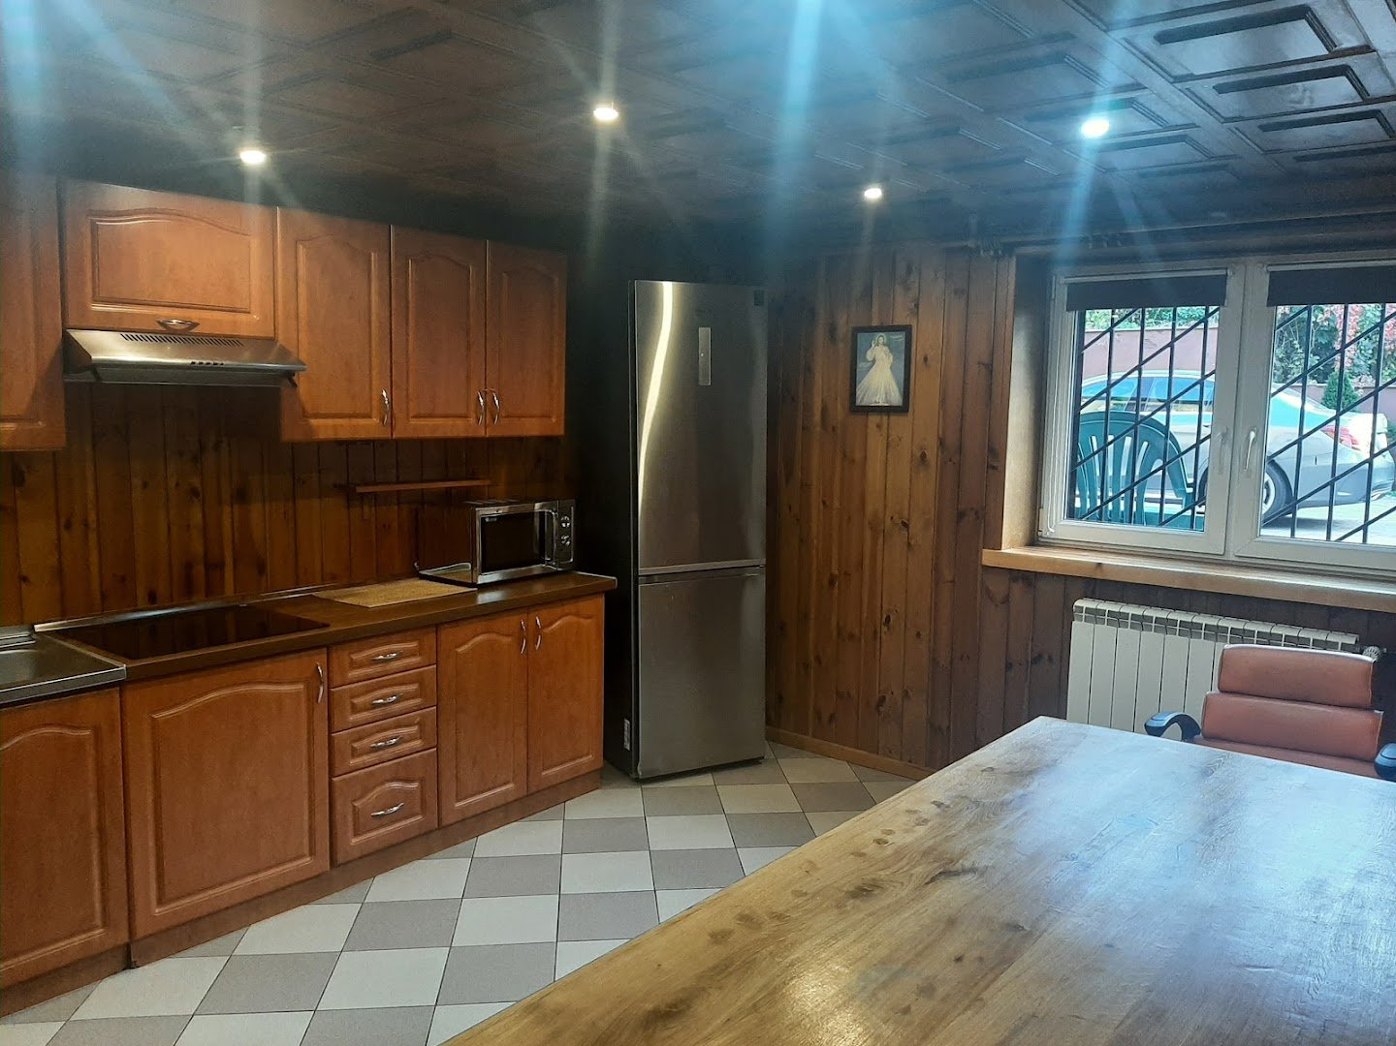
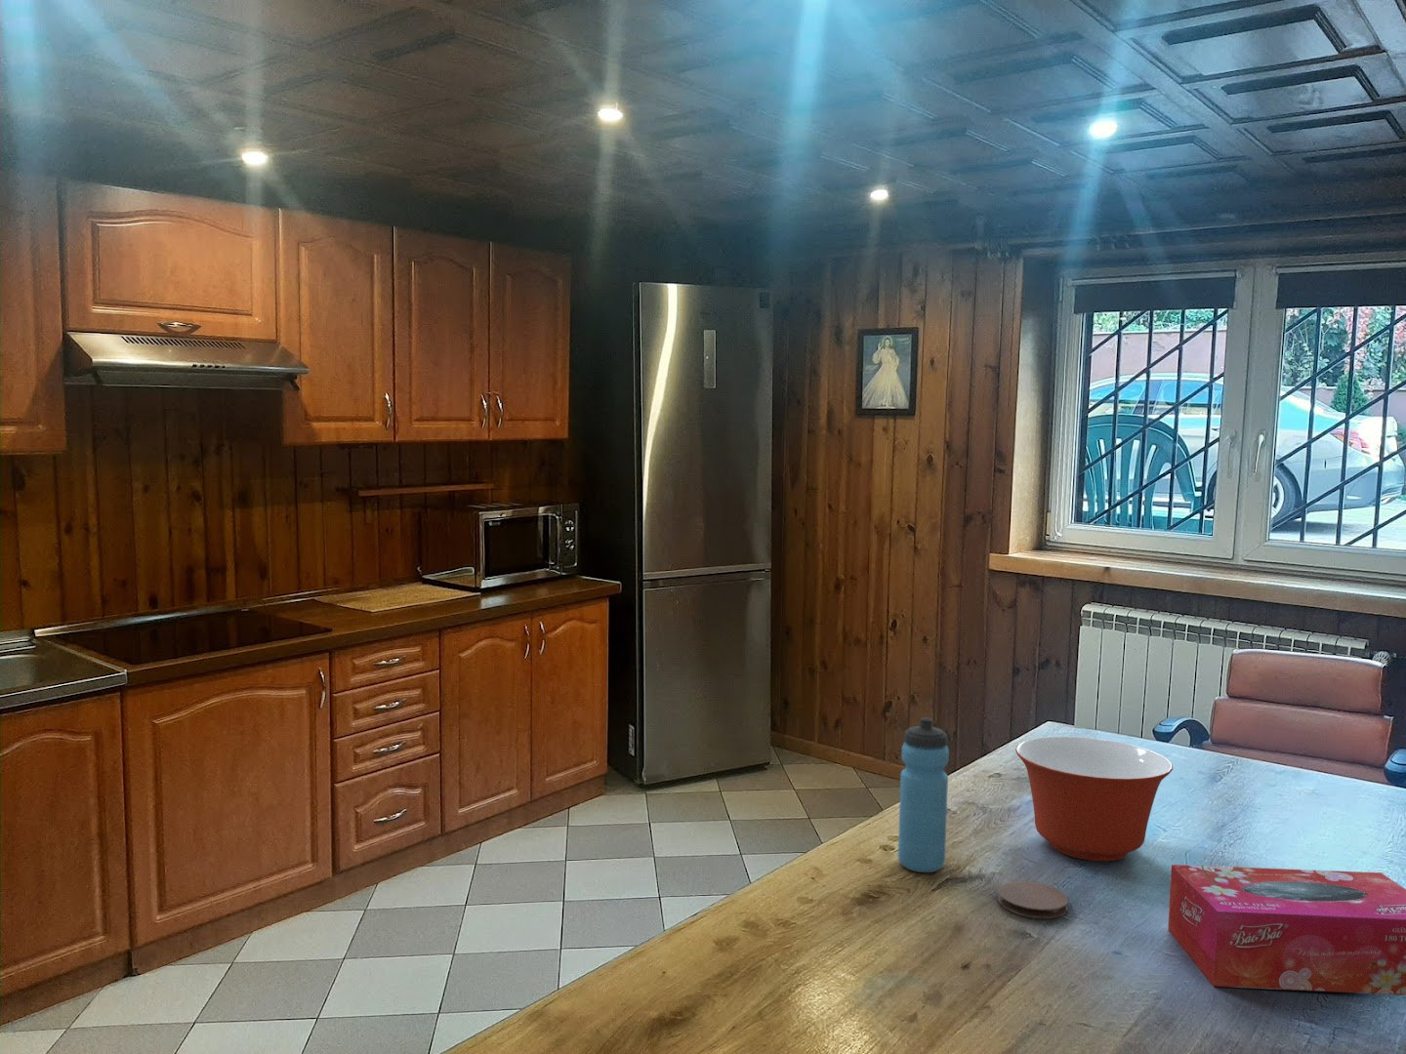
+ mixing bowl [1014,735,1174,862]
+ water bottle [898,717,950,874]
+ tissue box [1167,864,1406,996]
+ coaster [996,880,1069,919]
